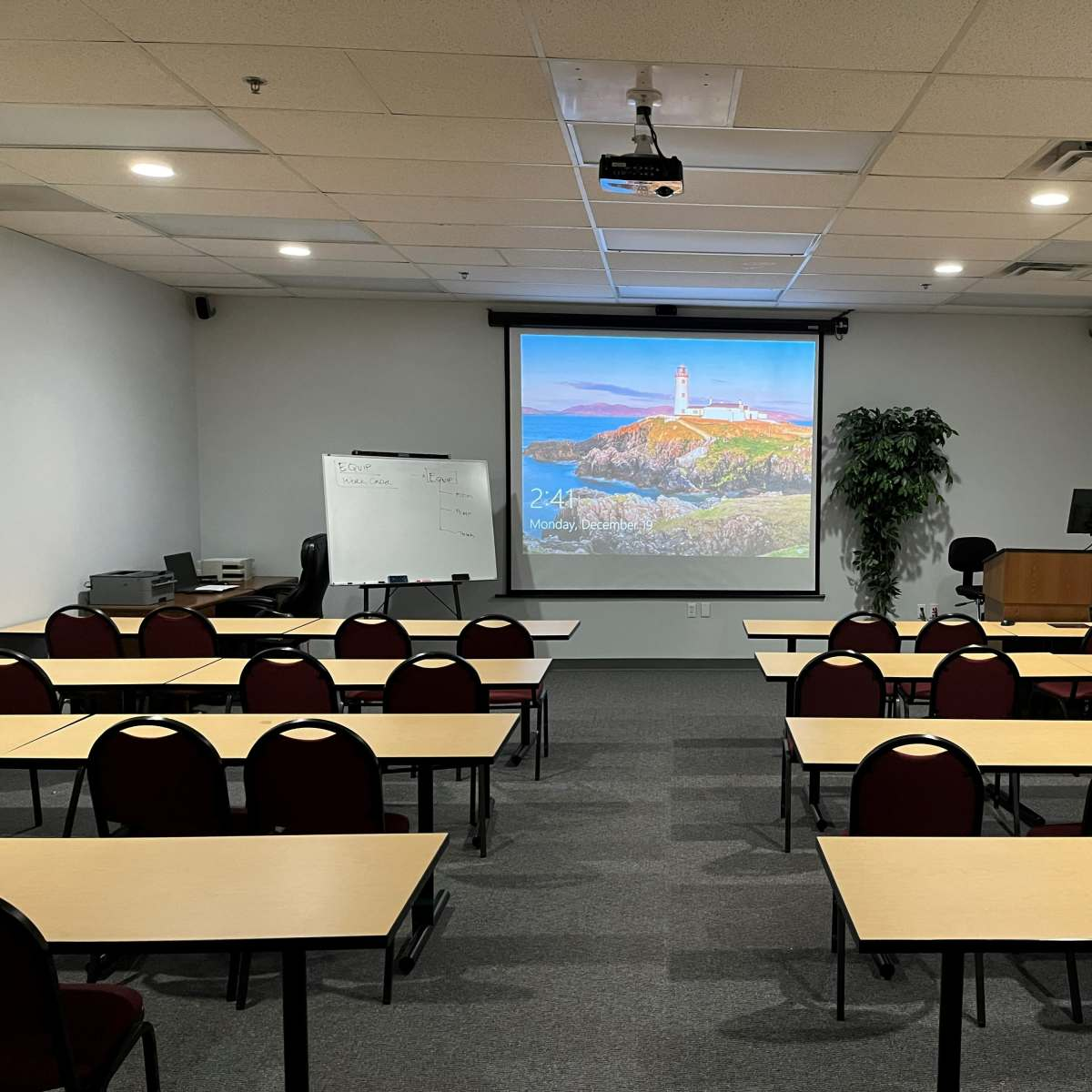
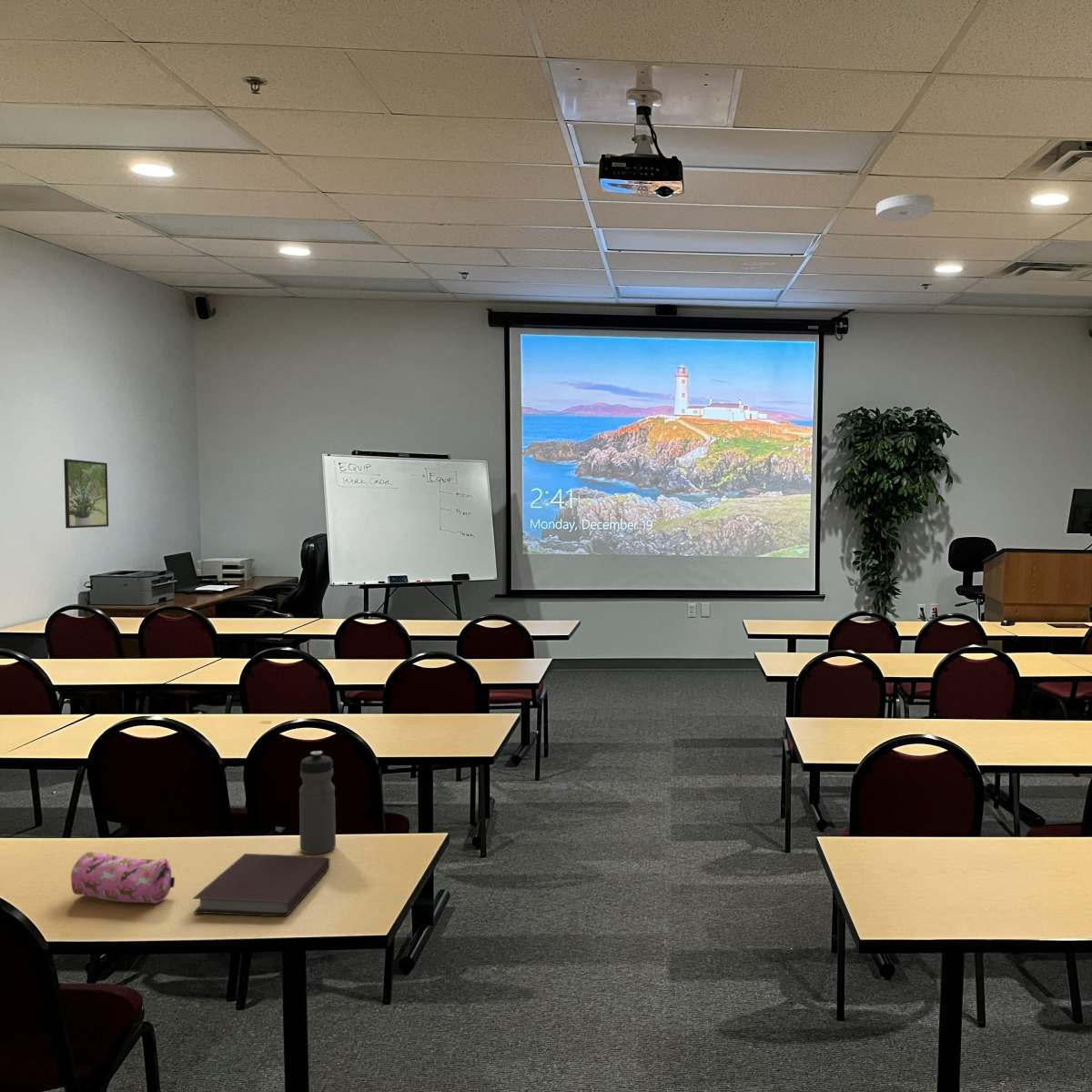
+ water bottle [298,750,337,855]
+ notebook [192,853,330,917]
+ pencil case [70,851,176,905]
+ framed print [63,458,109,529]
+ smoke detector [875,193,935,222]
